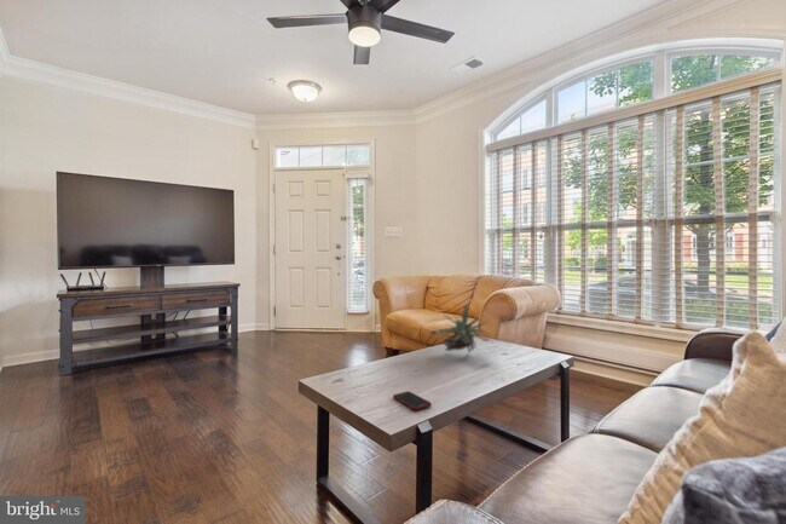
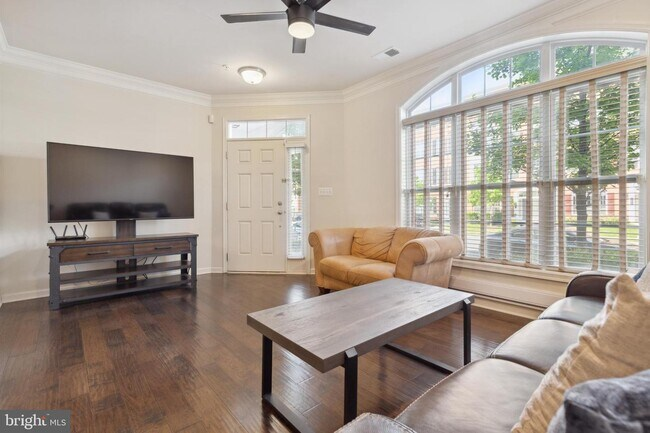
- plant [428,304,495,356]
- cell phone [392,390,433,411]
